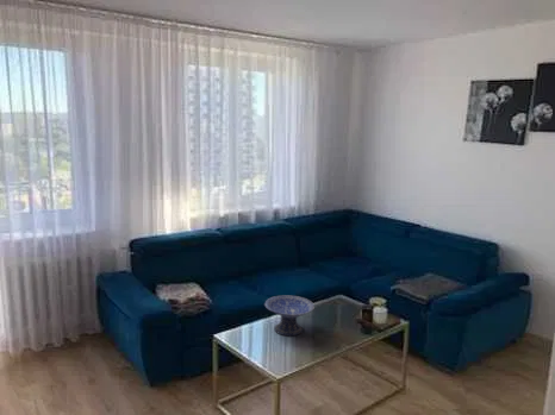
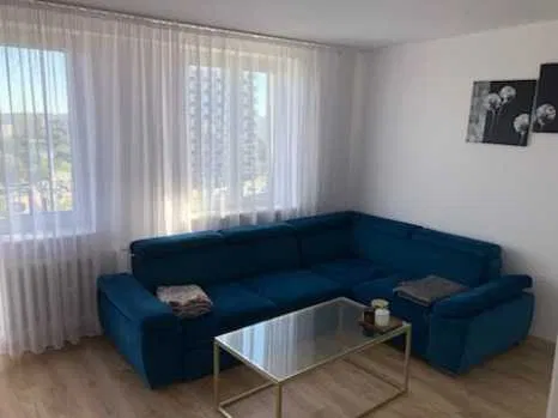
- decorative bowl [263,295,316,337]
